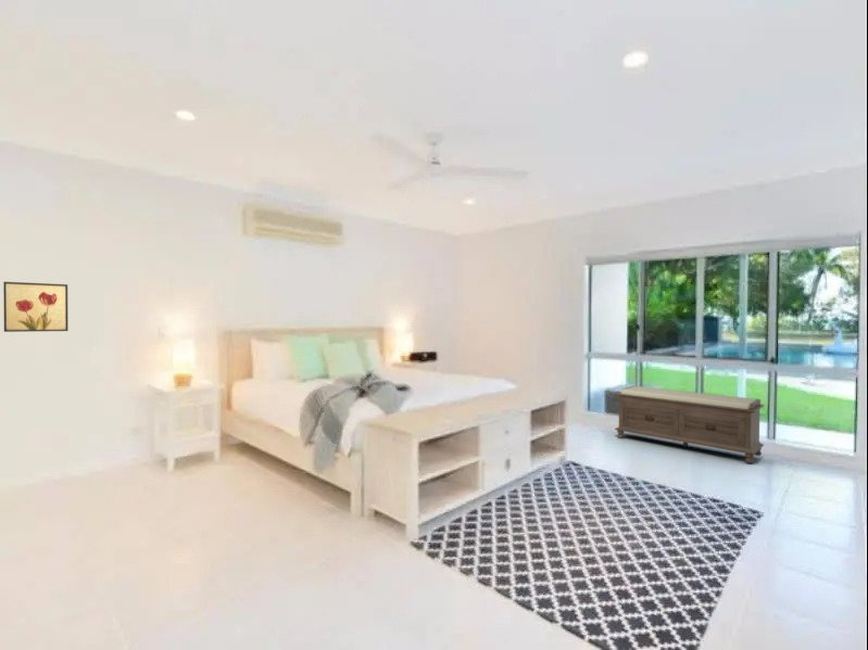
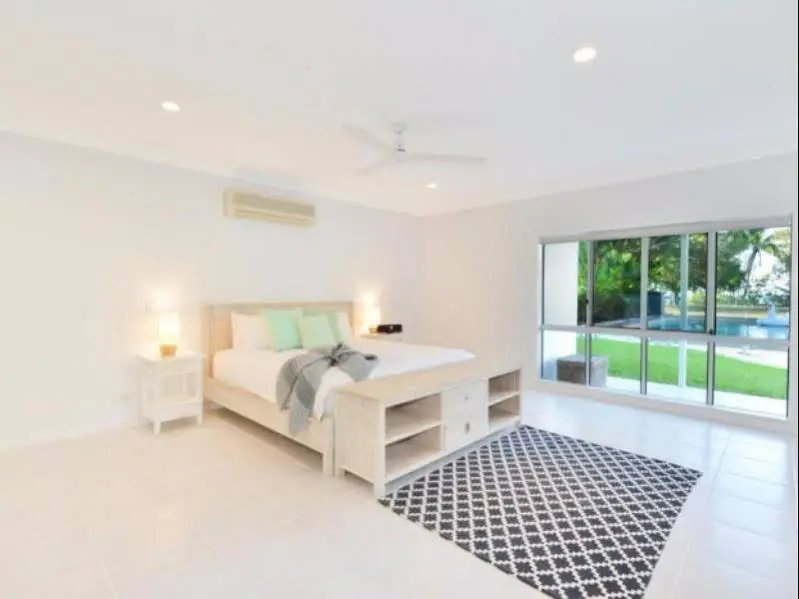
- bench [614,385,766,464]
- wall art [2,281,70,333]
